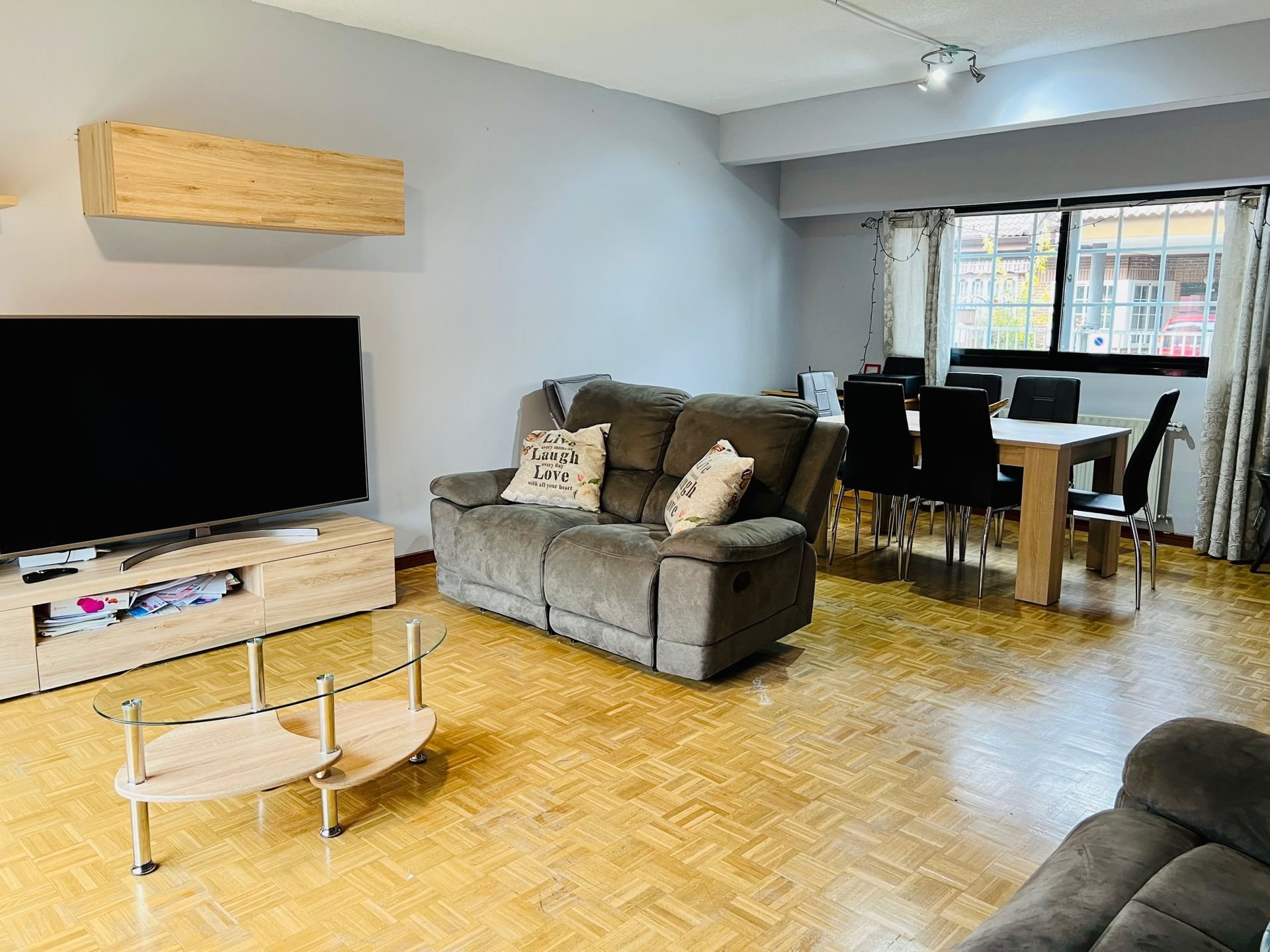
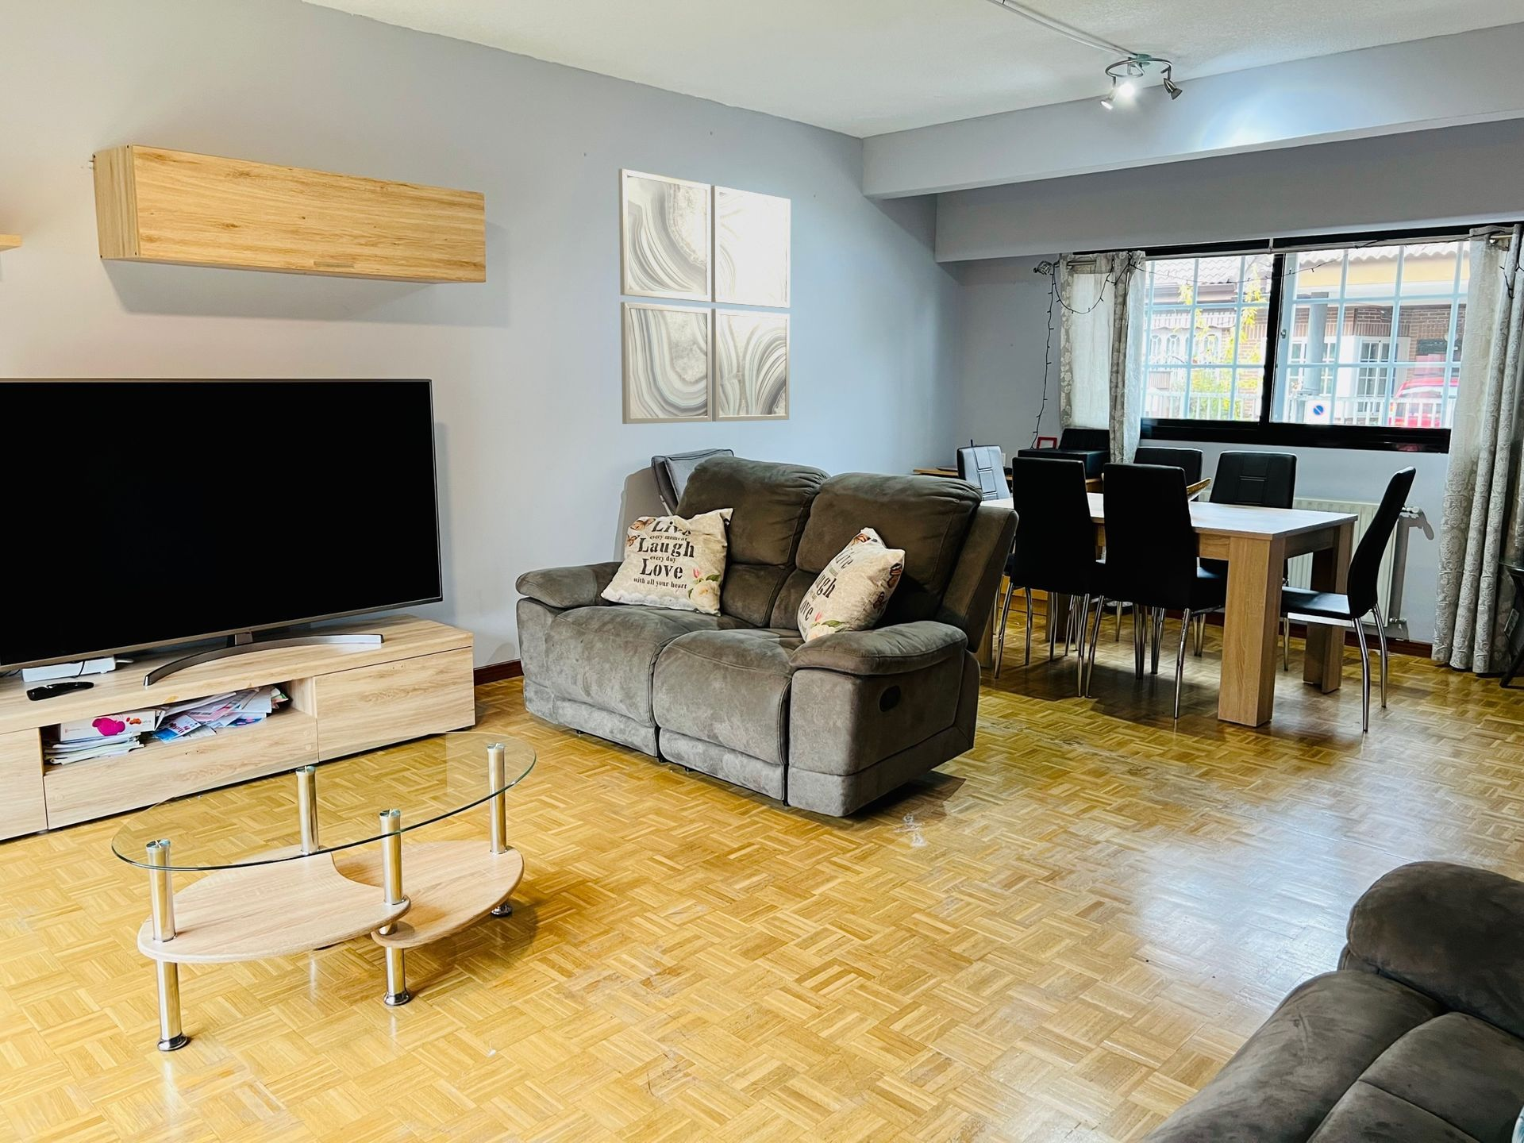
+ wall art [618,167,791,425]
